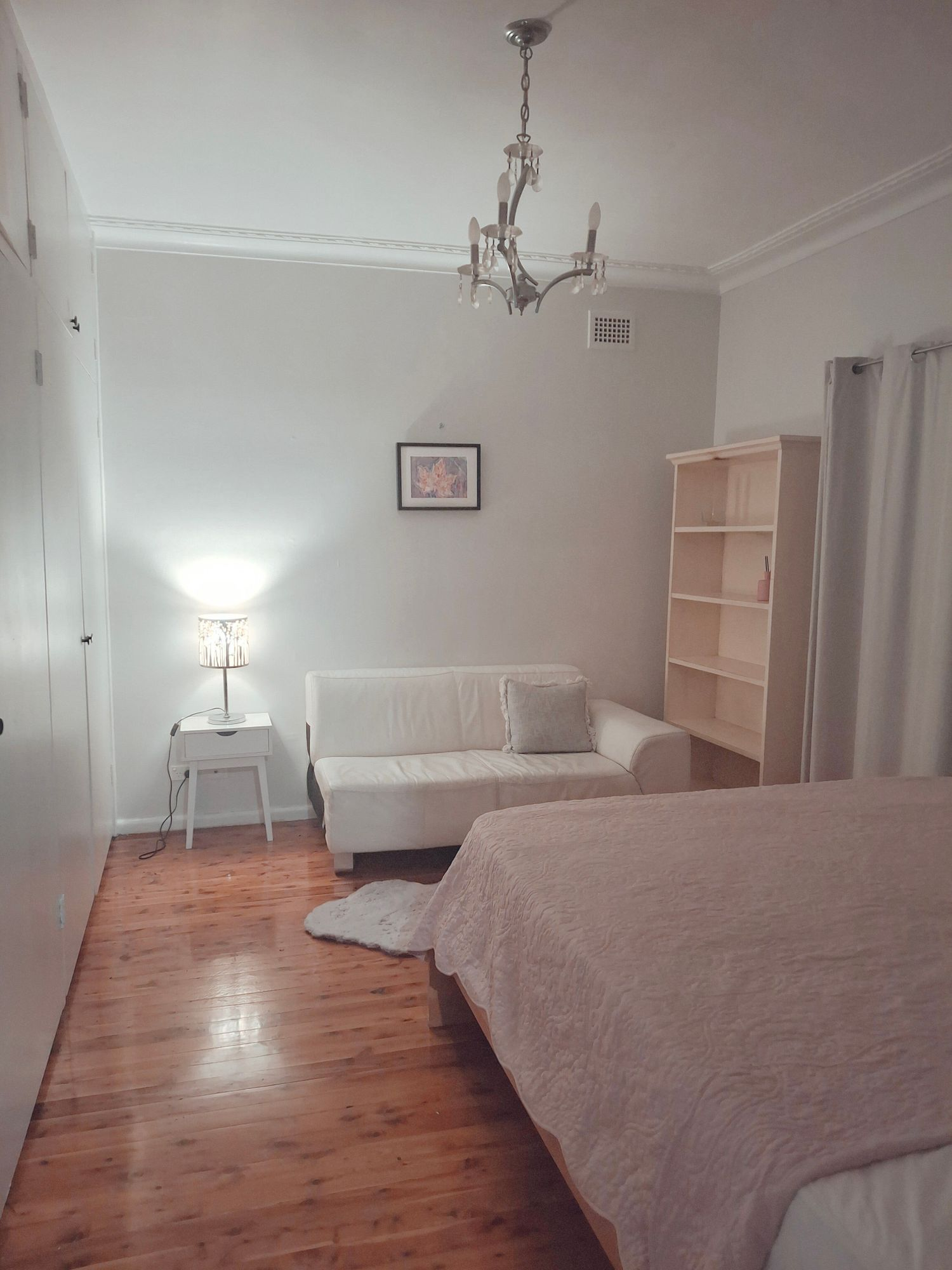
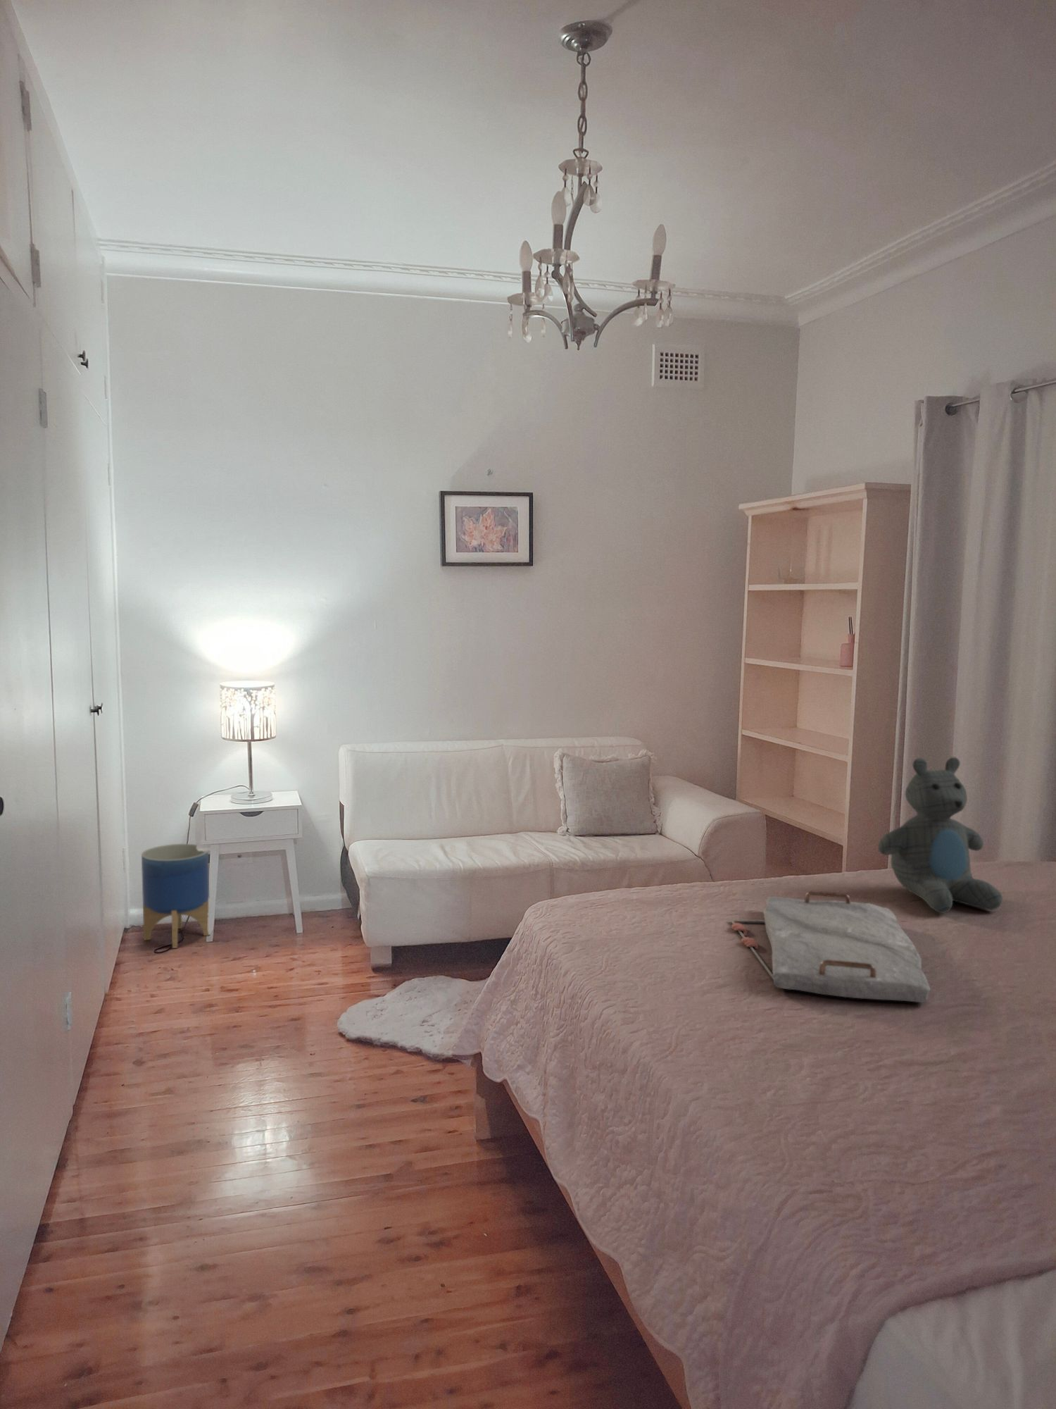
+ teddy bear [877,757,1003,914]
+ serving tray [730,891,932,1003]
+ planter [141,843,211,949]
